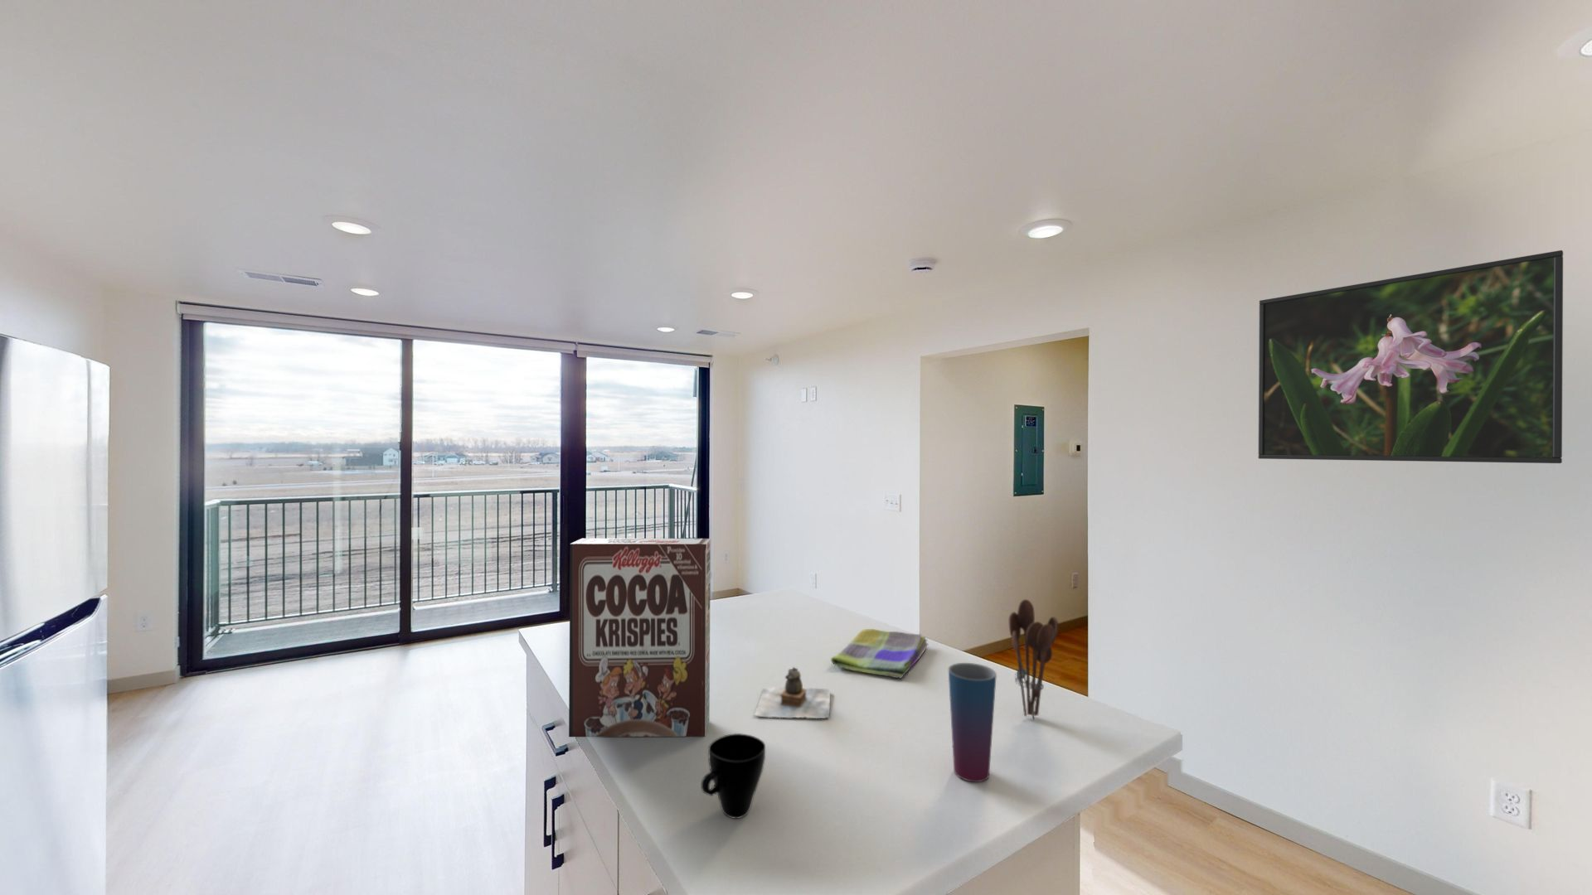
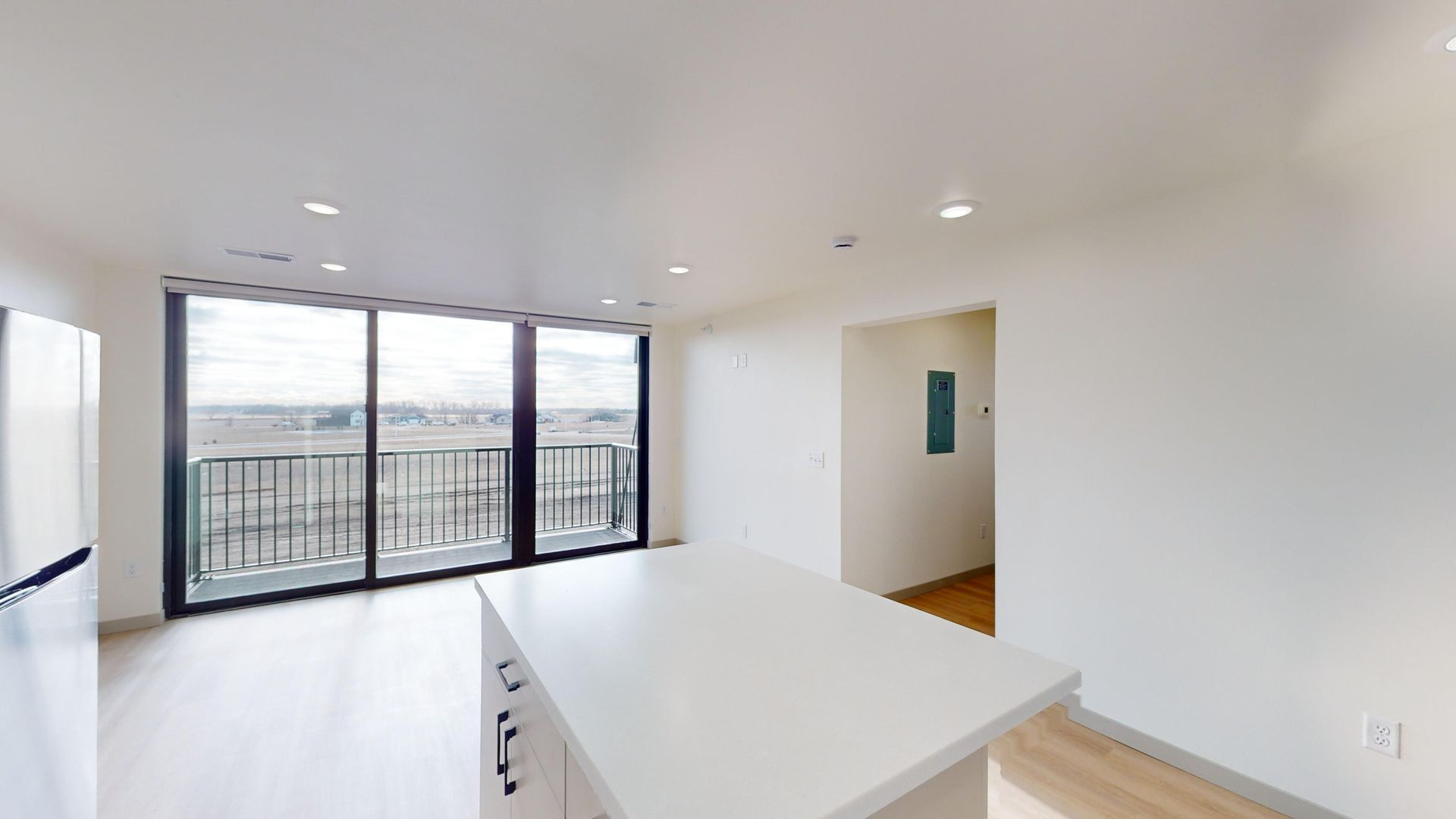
- cup [948,662,997,784]
- cereal box [567,538,712,738]
- cup [701,732,766,820]
- teapot [753,667,831,719]
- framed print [1257,249,1564,464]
- utensil holder [1008,599,1058,720]
- dish towel [830,628,928,679]
